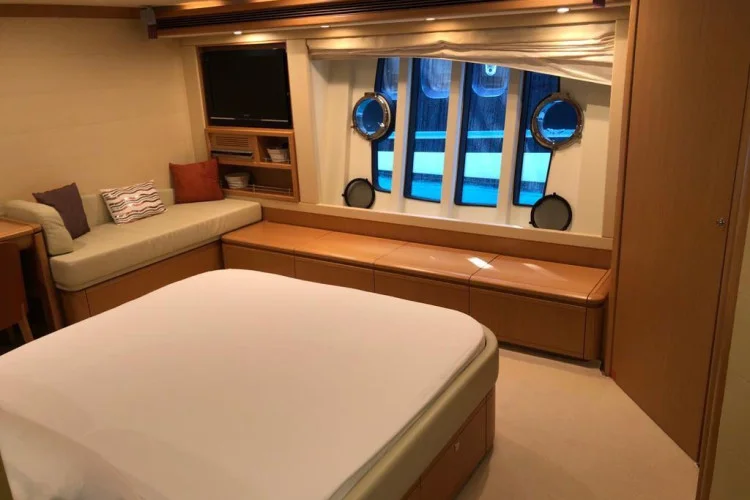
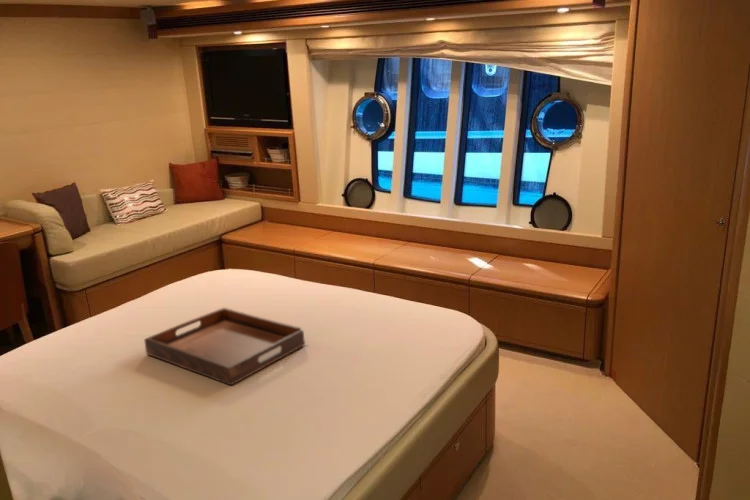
+ serving tray [143,307,306,386]
